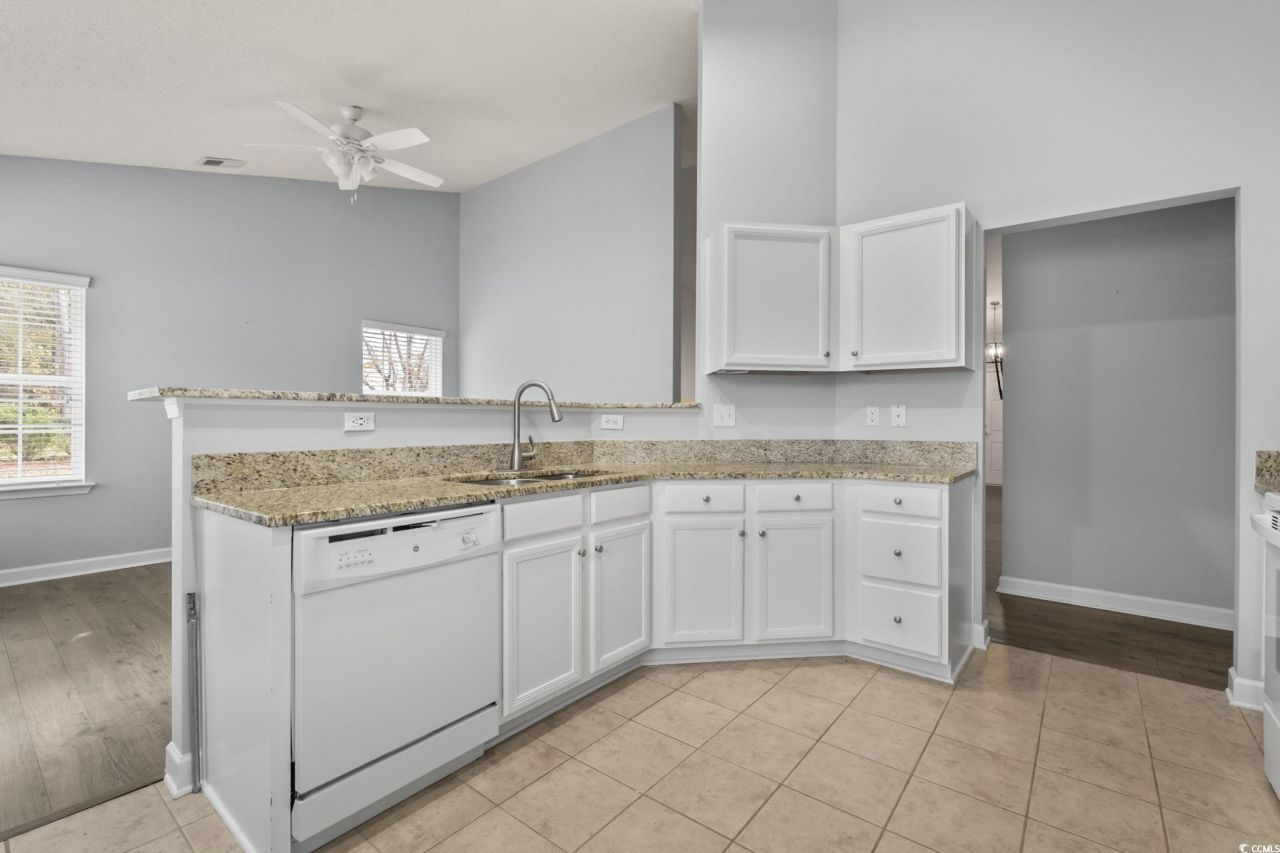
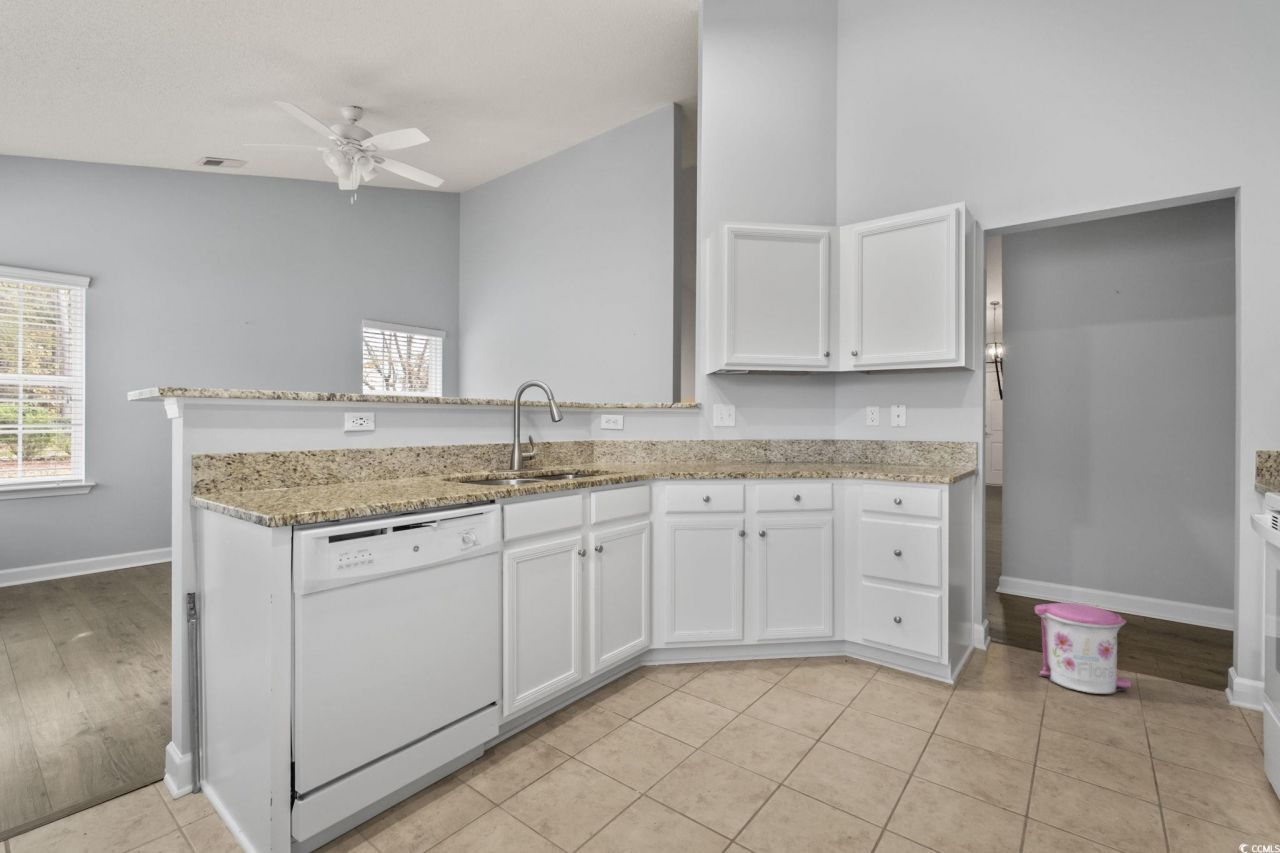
+ trash can [1033,602,1132,695]
